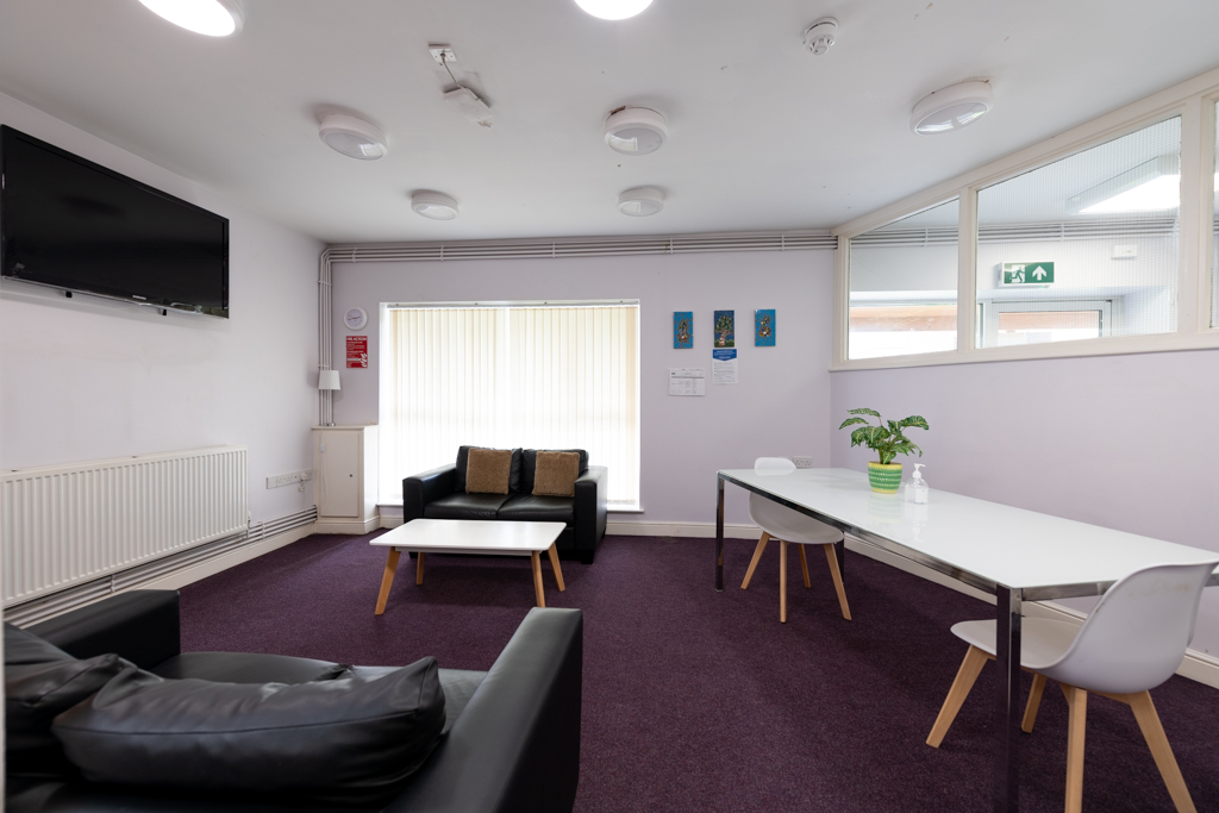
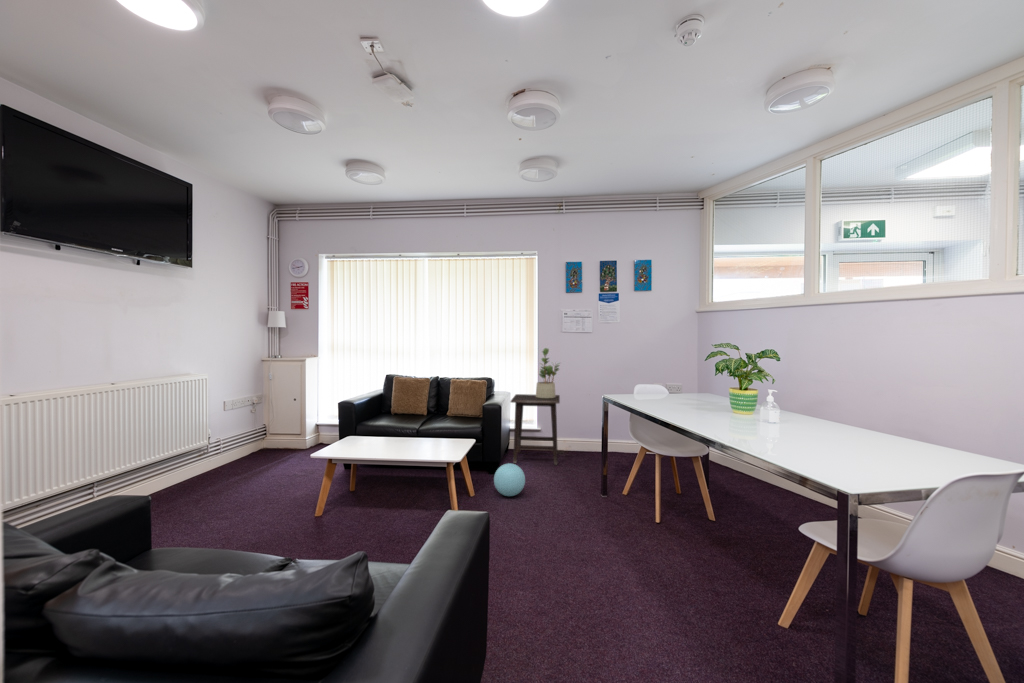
+ side table [510,393,561,465]
+ potted plant [535,347,561,398]
+ ball [493,462,526,497]
